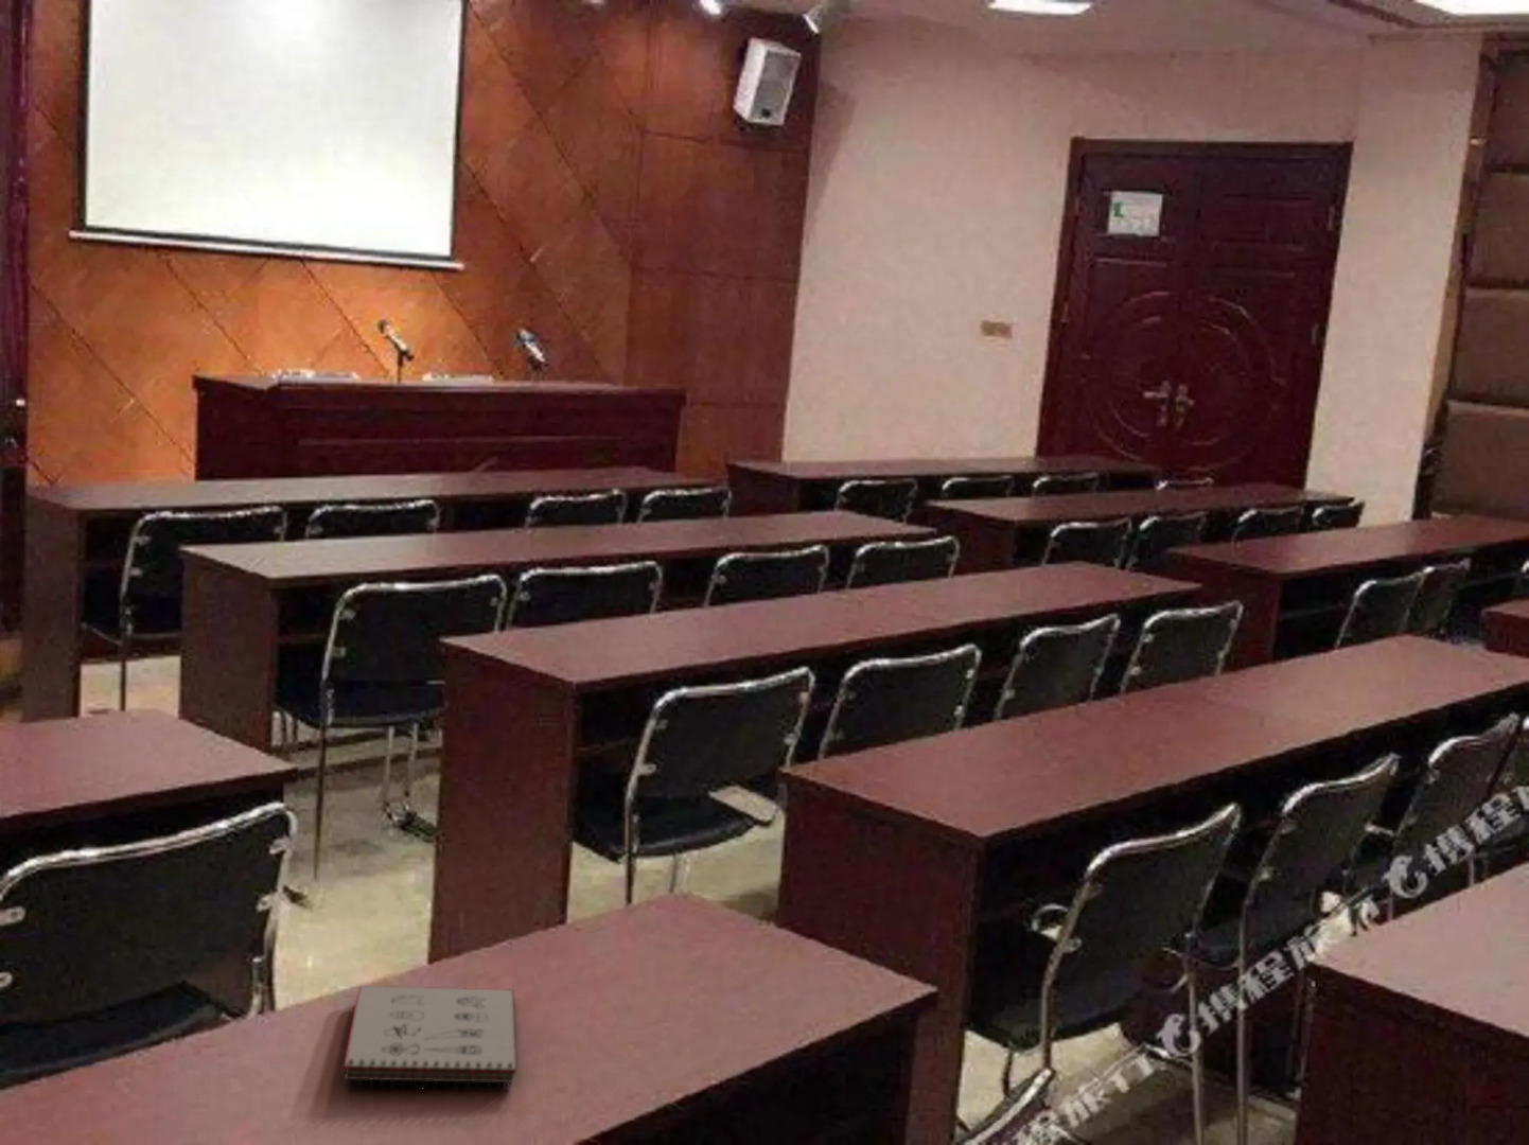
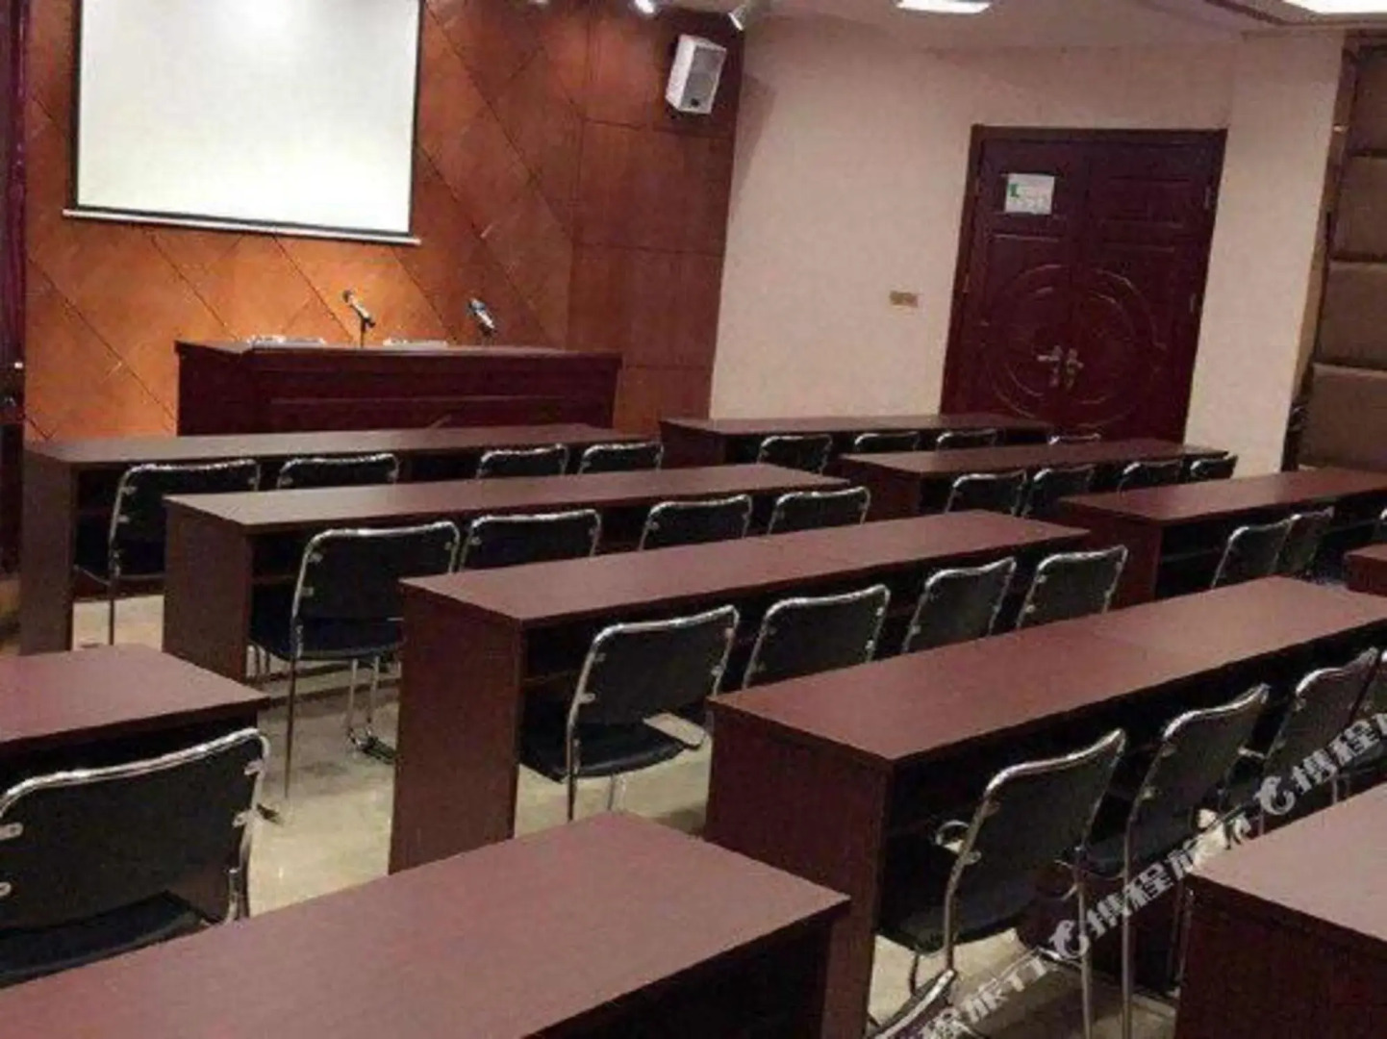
- notepad [343,985,518,1090]
